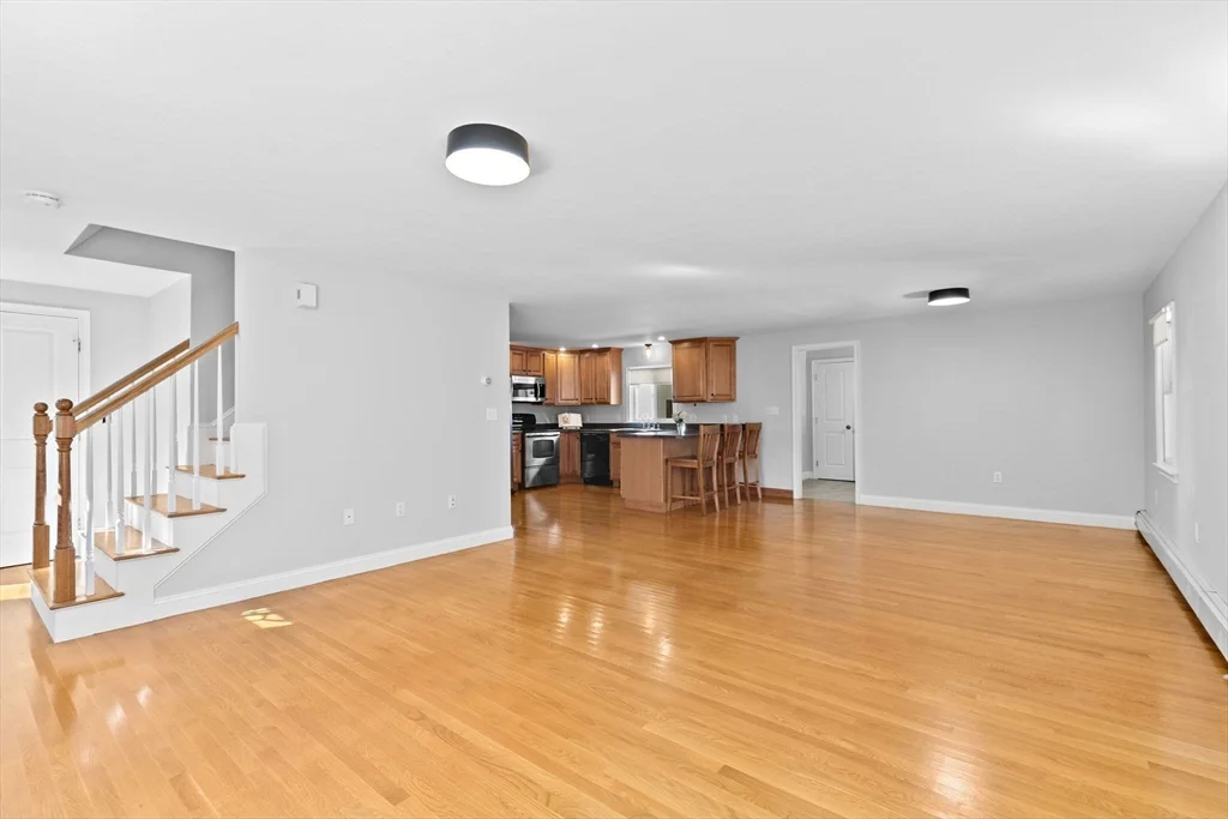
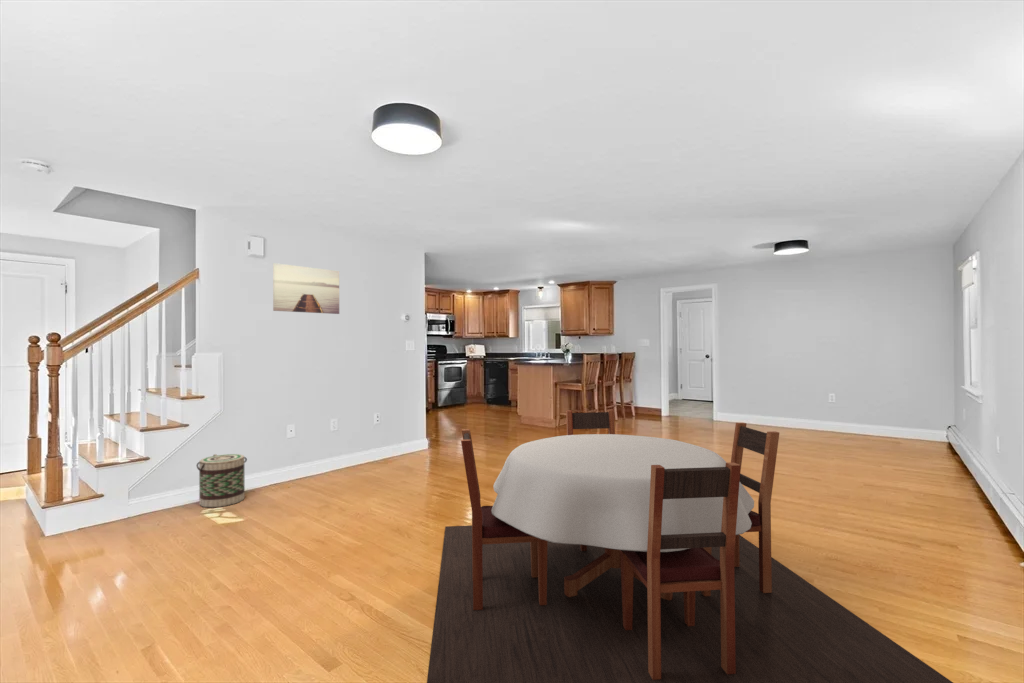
+ dining set [426,408,954,683]
+ basket [196,453,248,508]
+ wall art [272,262,340,315]
